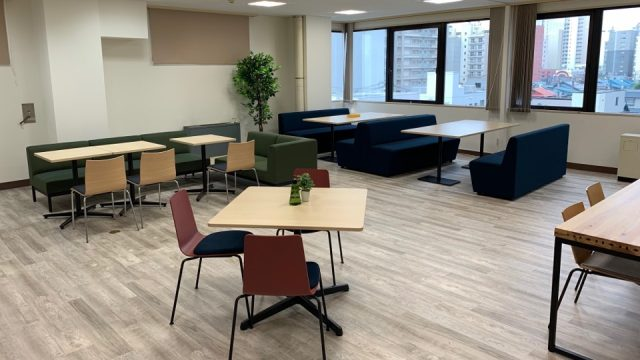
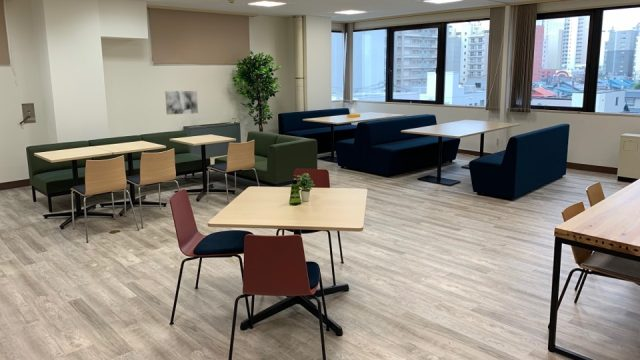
+ wall art [164,90,199,116]
